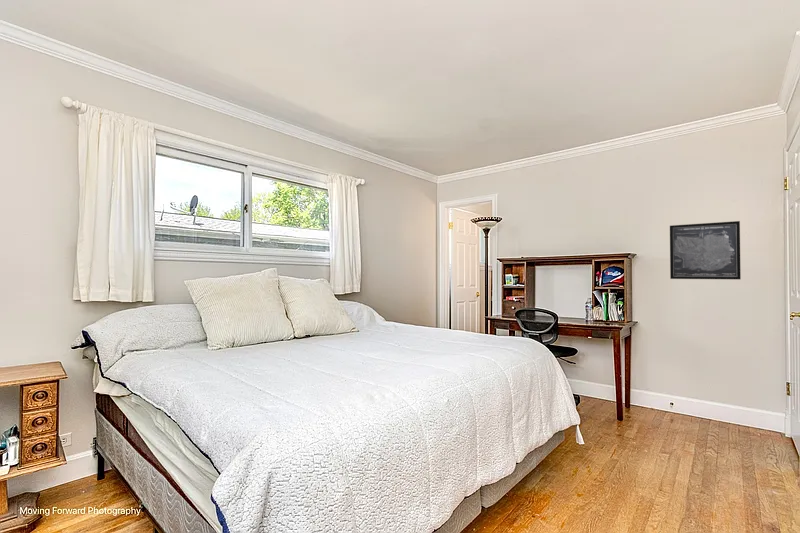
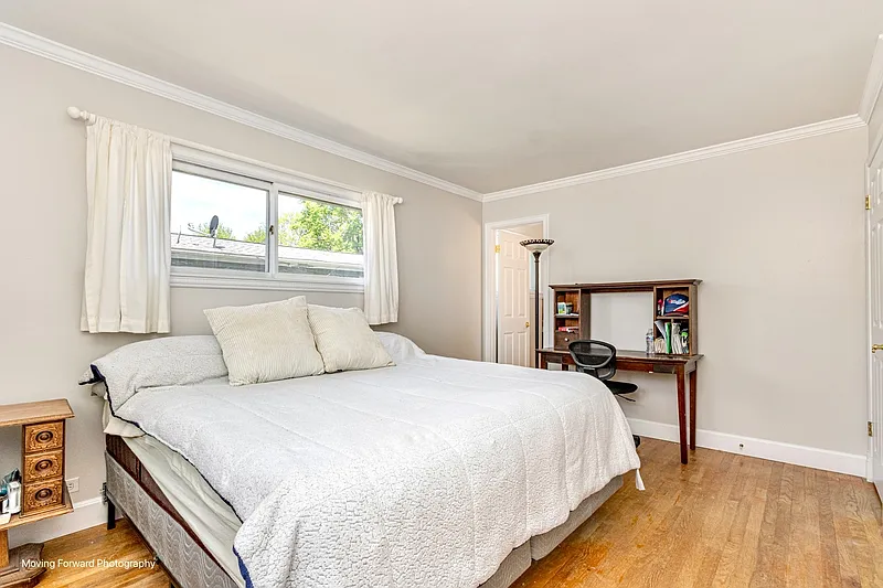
- wall art [669,220,742,280]
